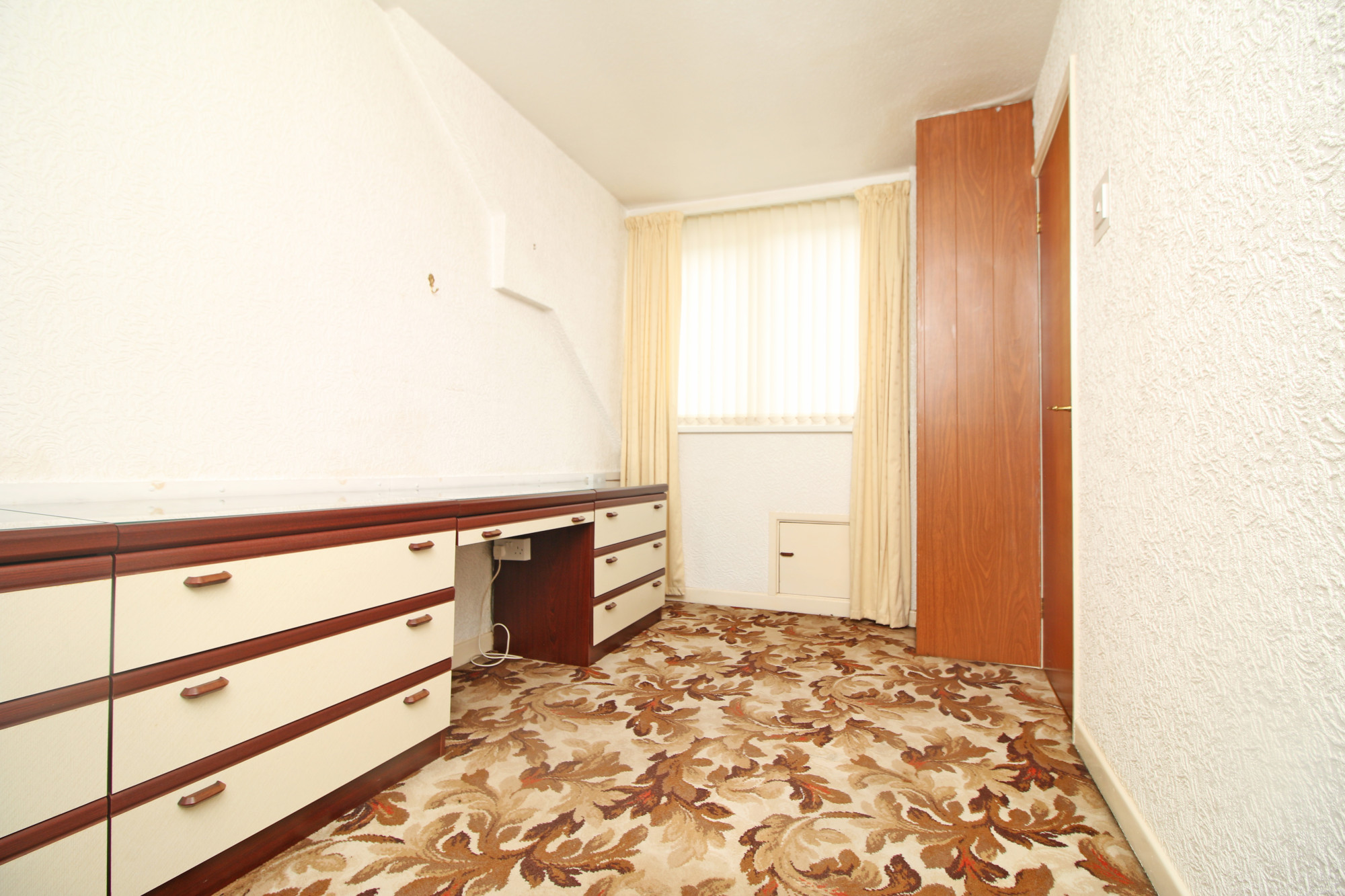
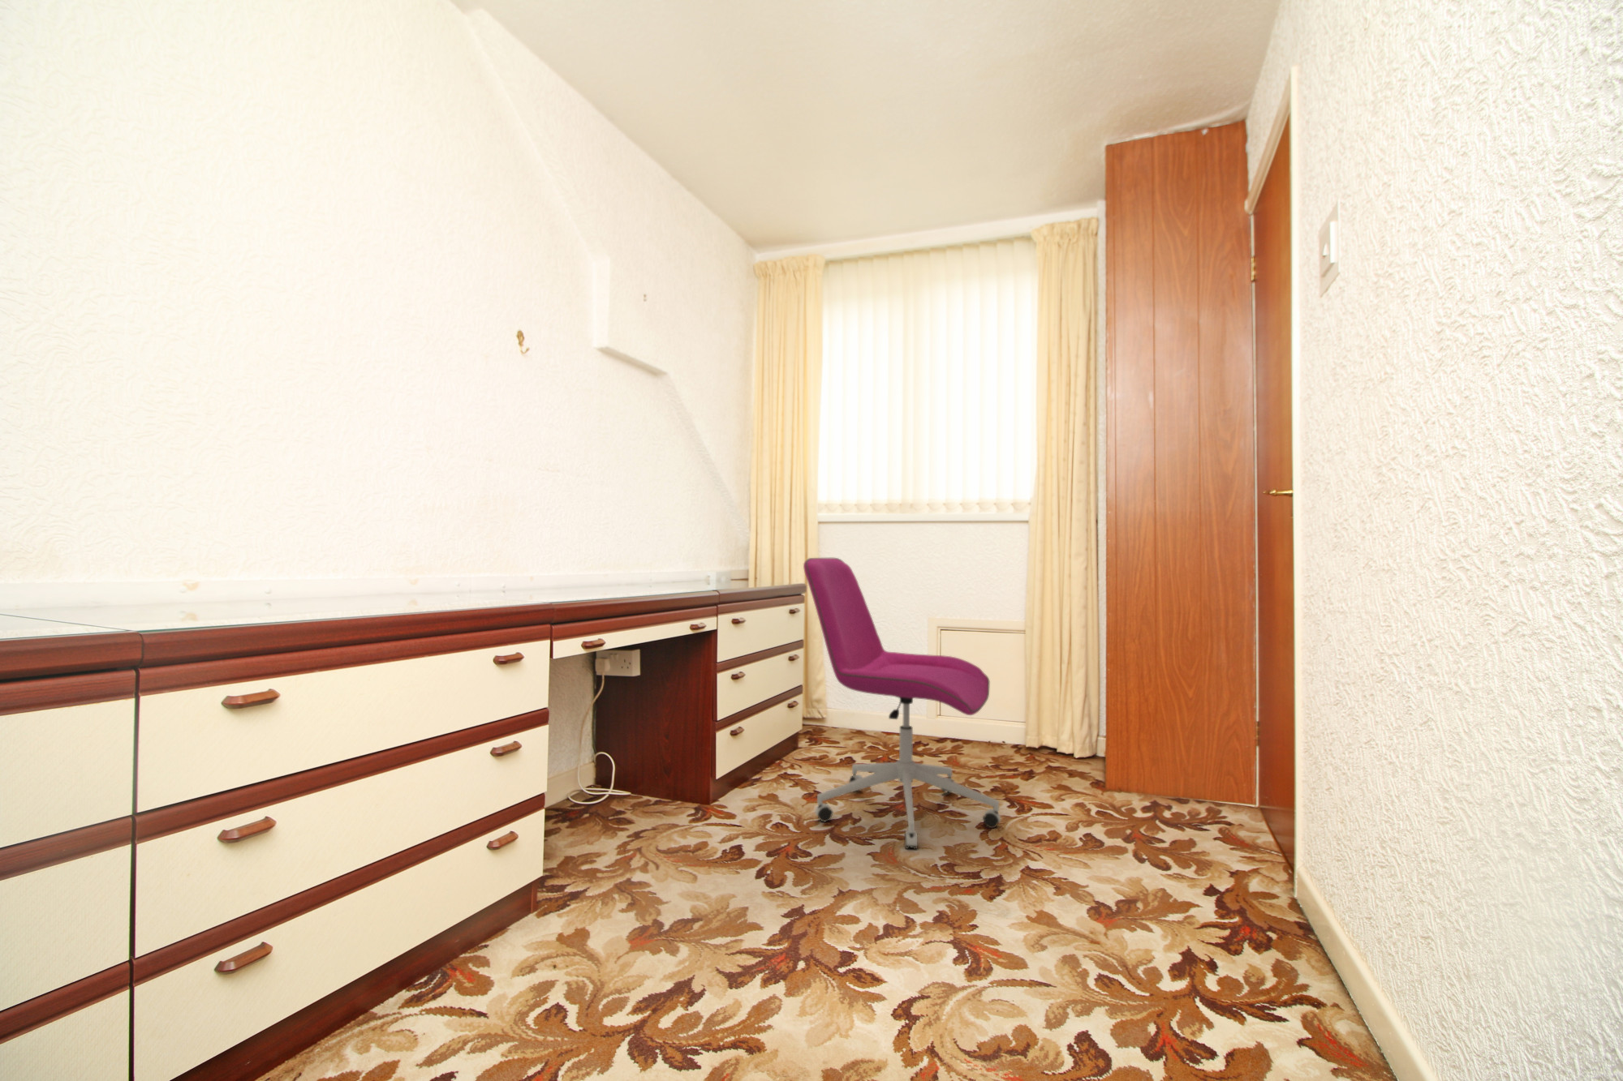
+ office chair [802,557,1002,849]
